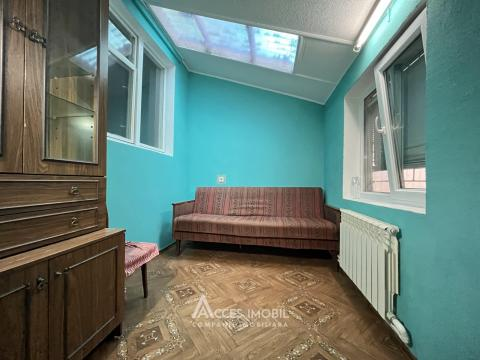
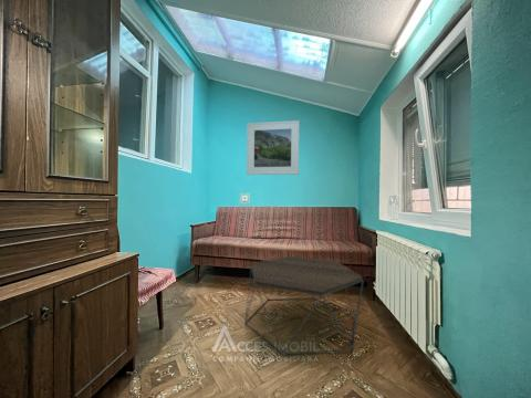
+ coffee table [243,255,365,356]
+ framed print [246,119,301,176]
